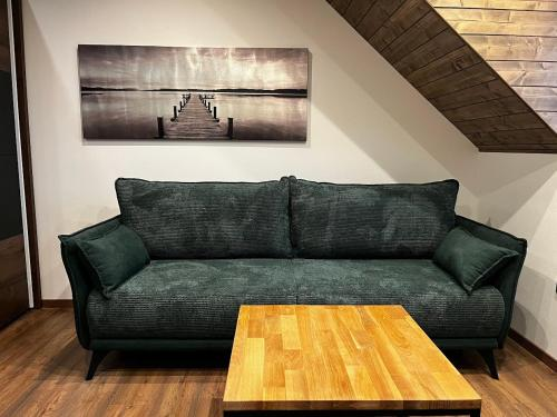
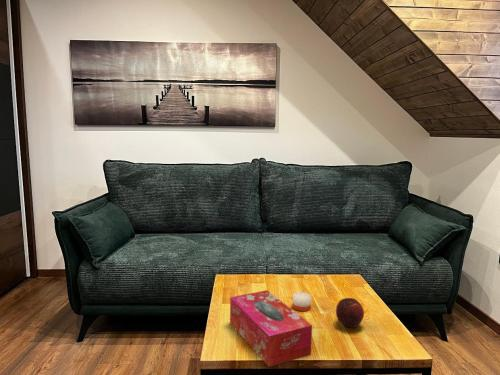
+ candle [291,291,312,312]
+ fruit [335,297,365,329]
+ tissue box [229,289,313,368]
